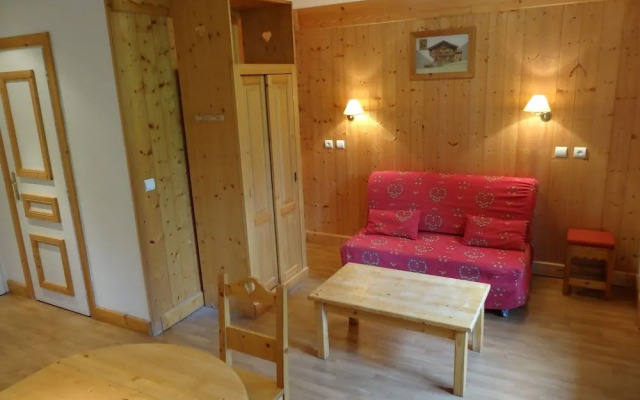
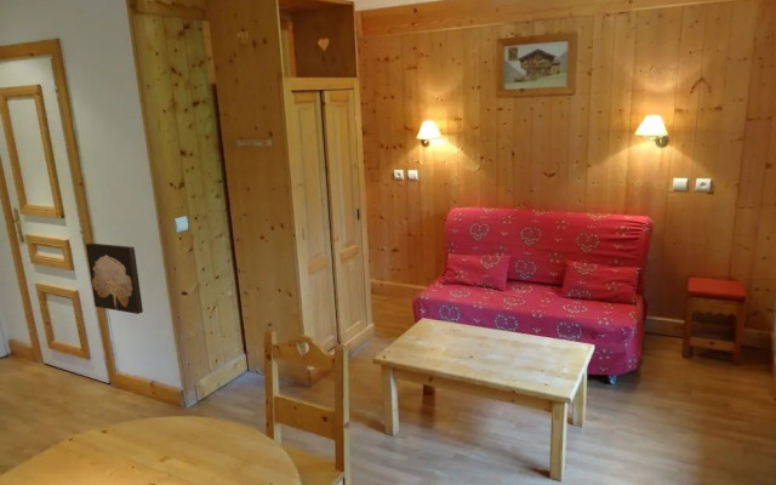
+ wall art [85,242,144,315]
